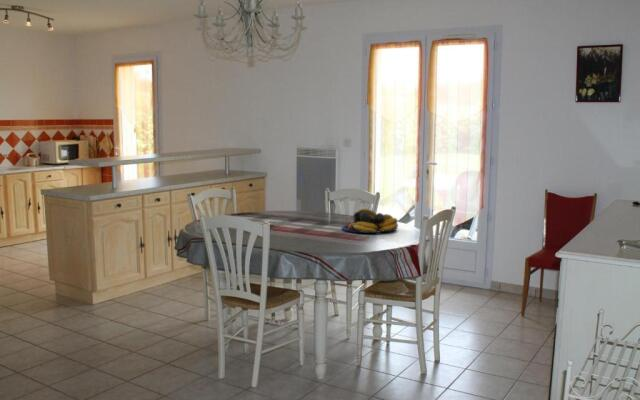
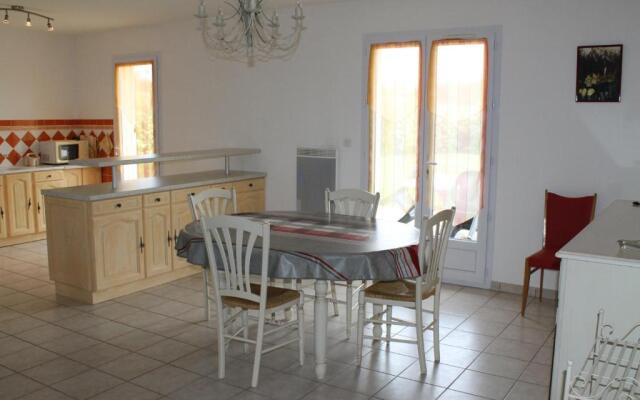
- fruit bowl [341,208,399,234]
